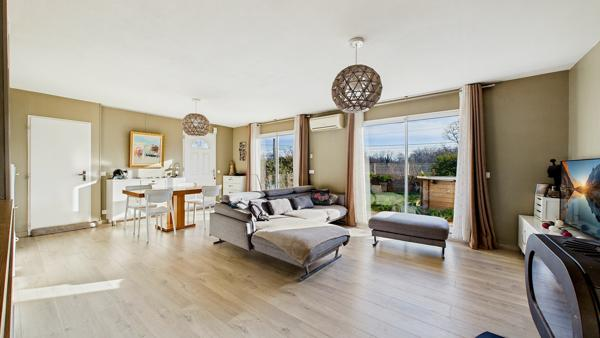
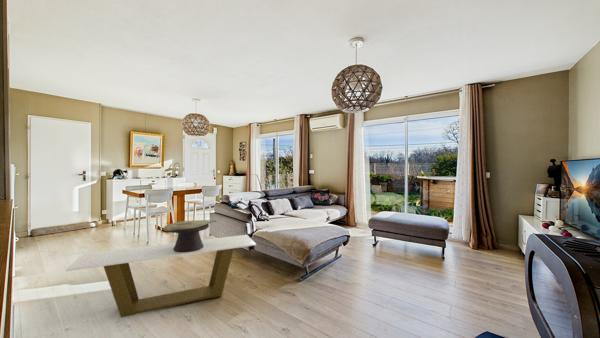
+ decorative bowl [162,219,217,252]
+ coffee table [65,234,257,318]
